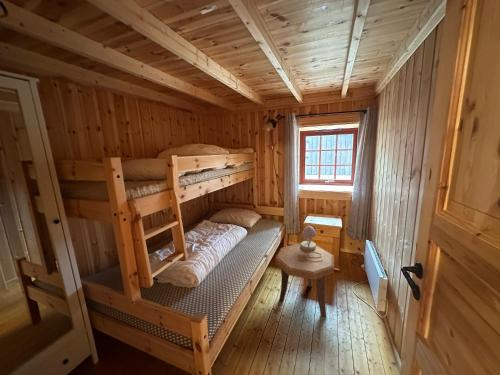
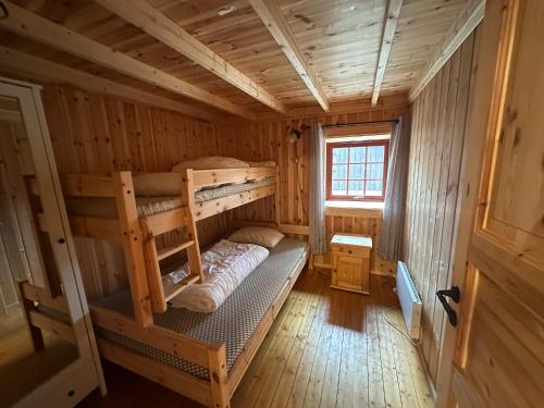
- table lamp [298,225,323,262]
- side table [275,243,335,318]
